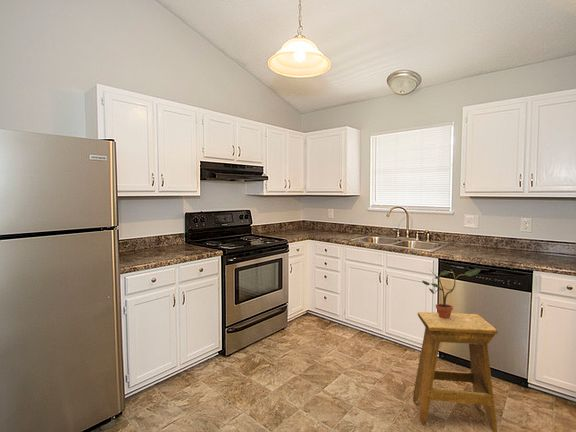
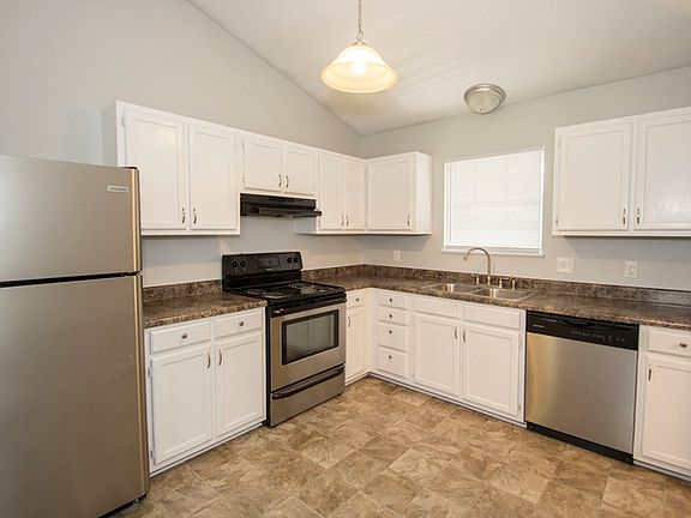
- potted plant [421,268,482,318]
- stool [412,311,499,432]
